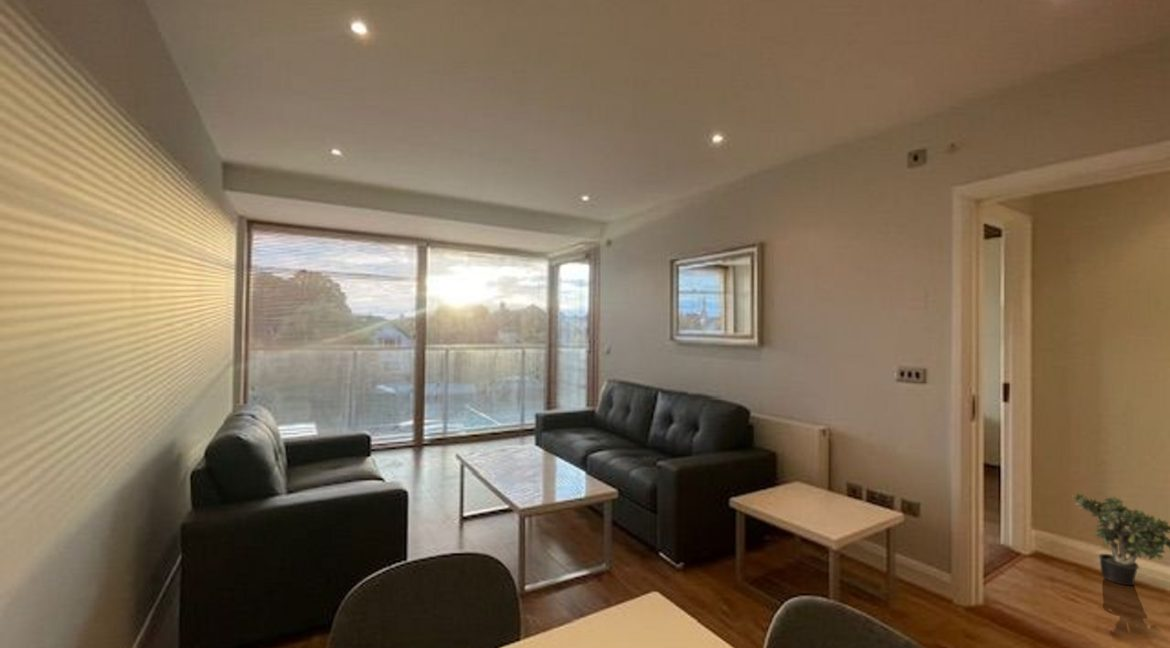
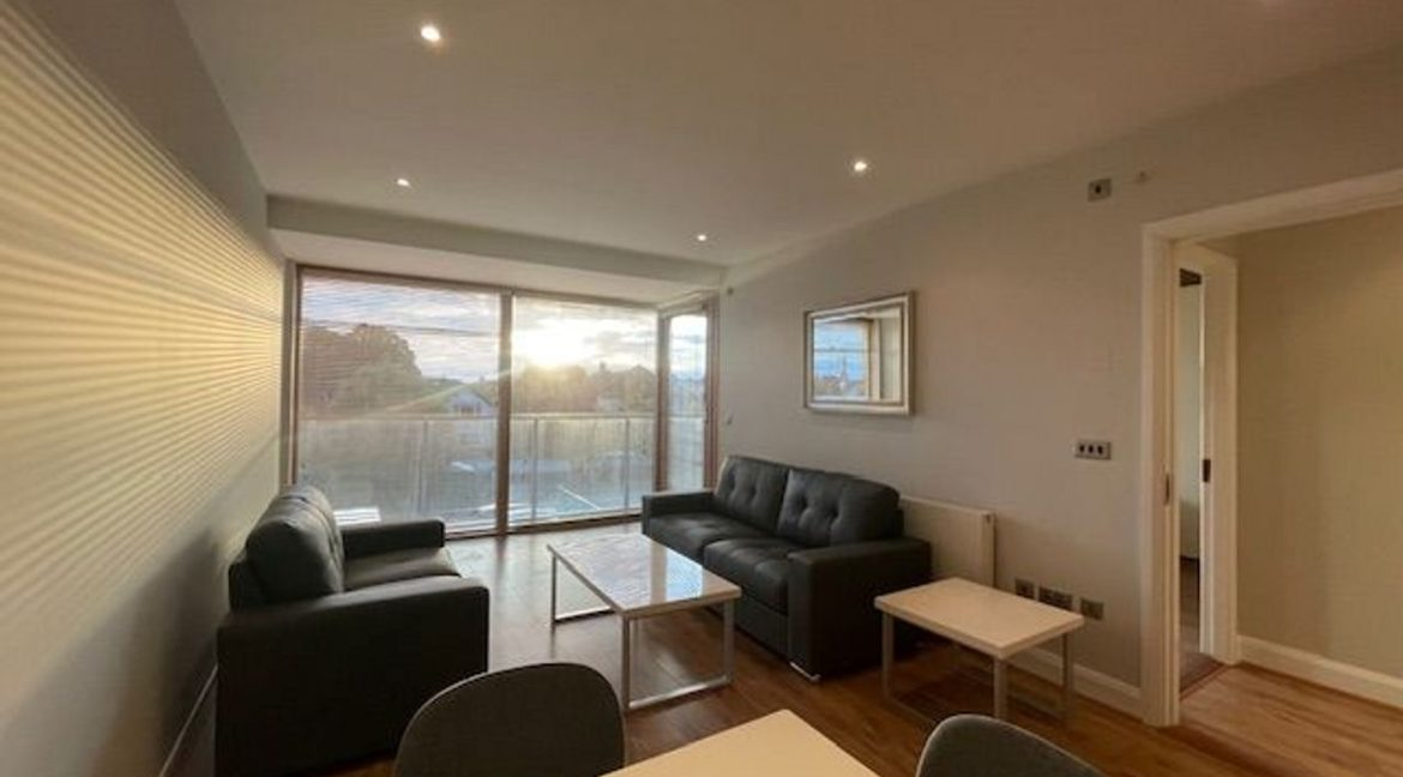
- potted plant [1071,492,1170,586]
